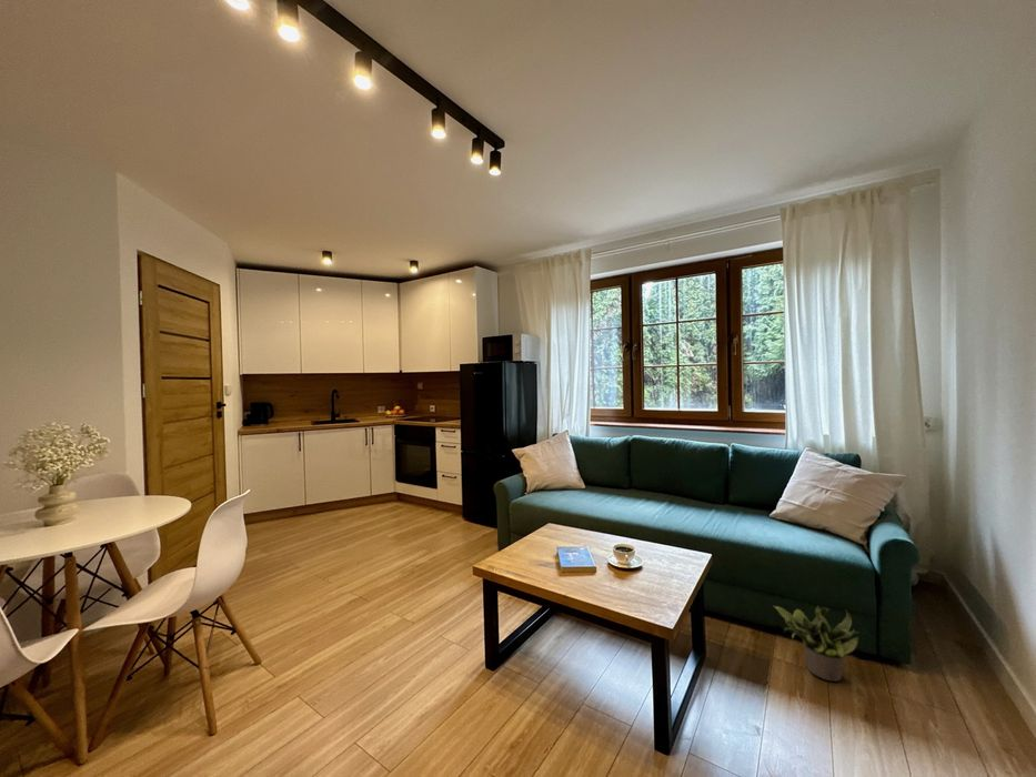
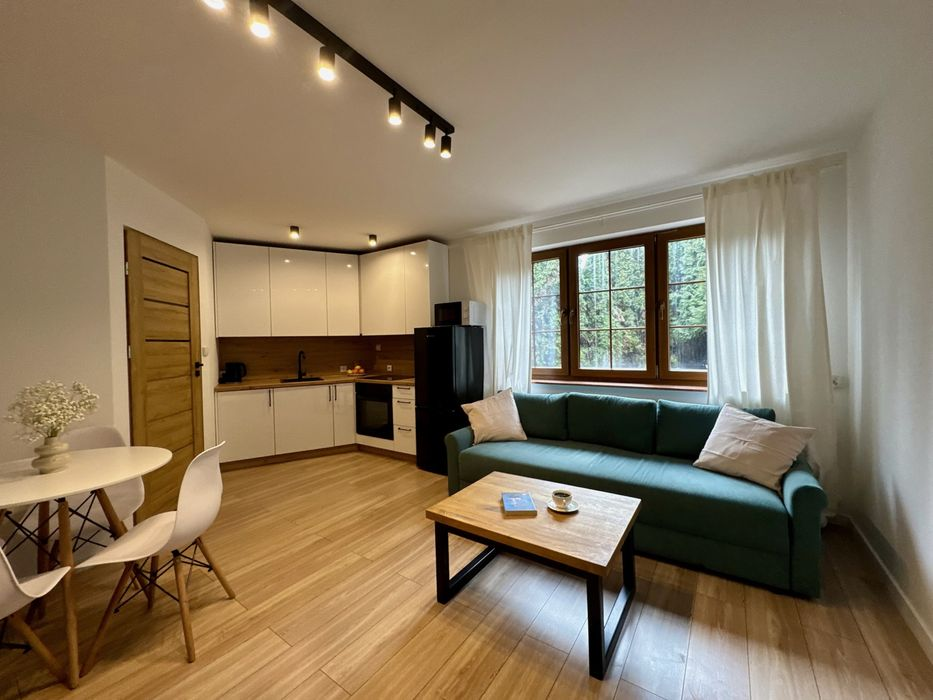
- potted plant [773,605,859,683]
